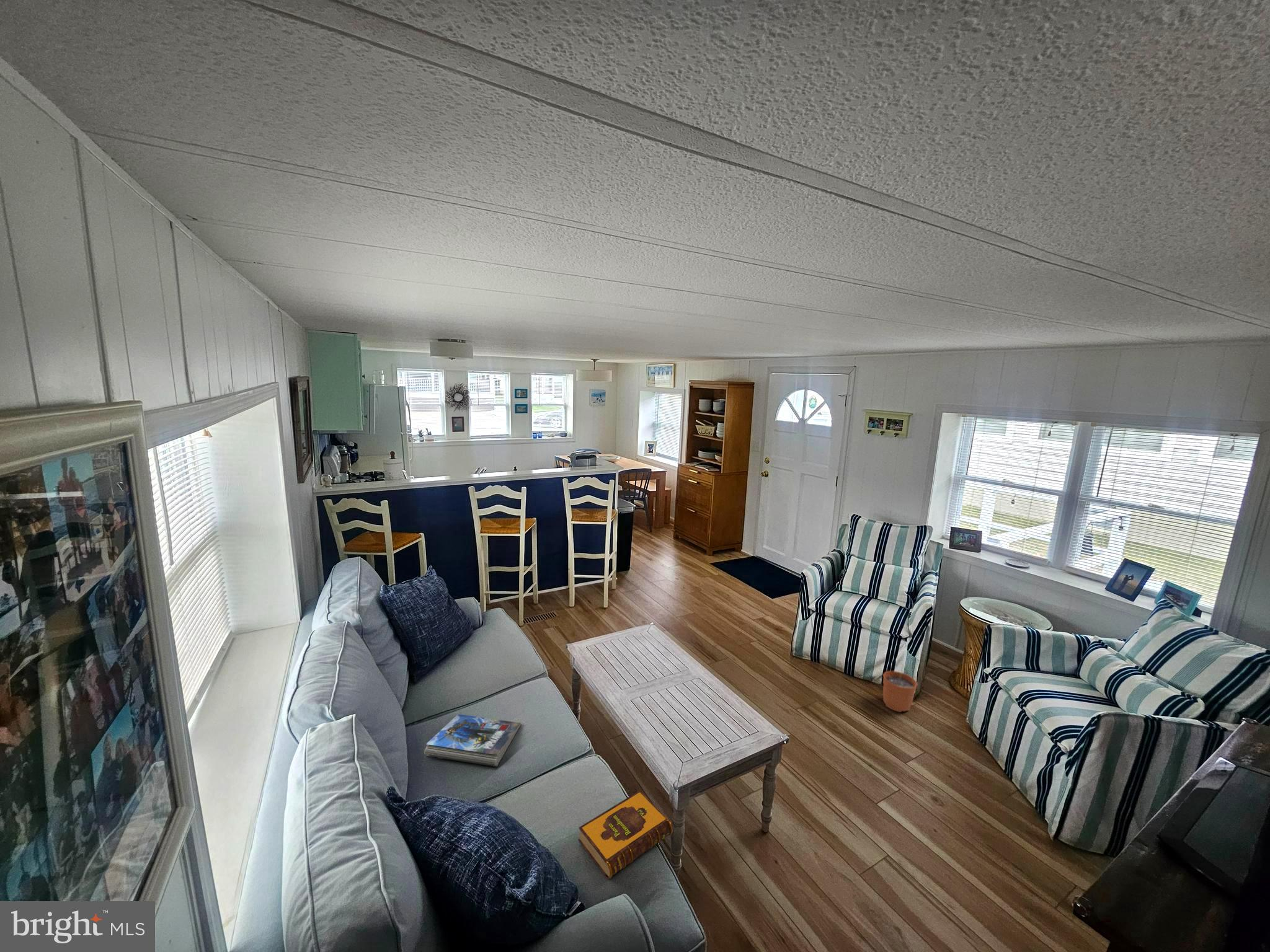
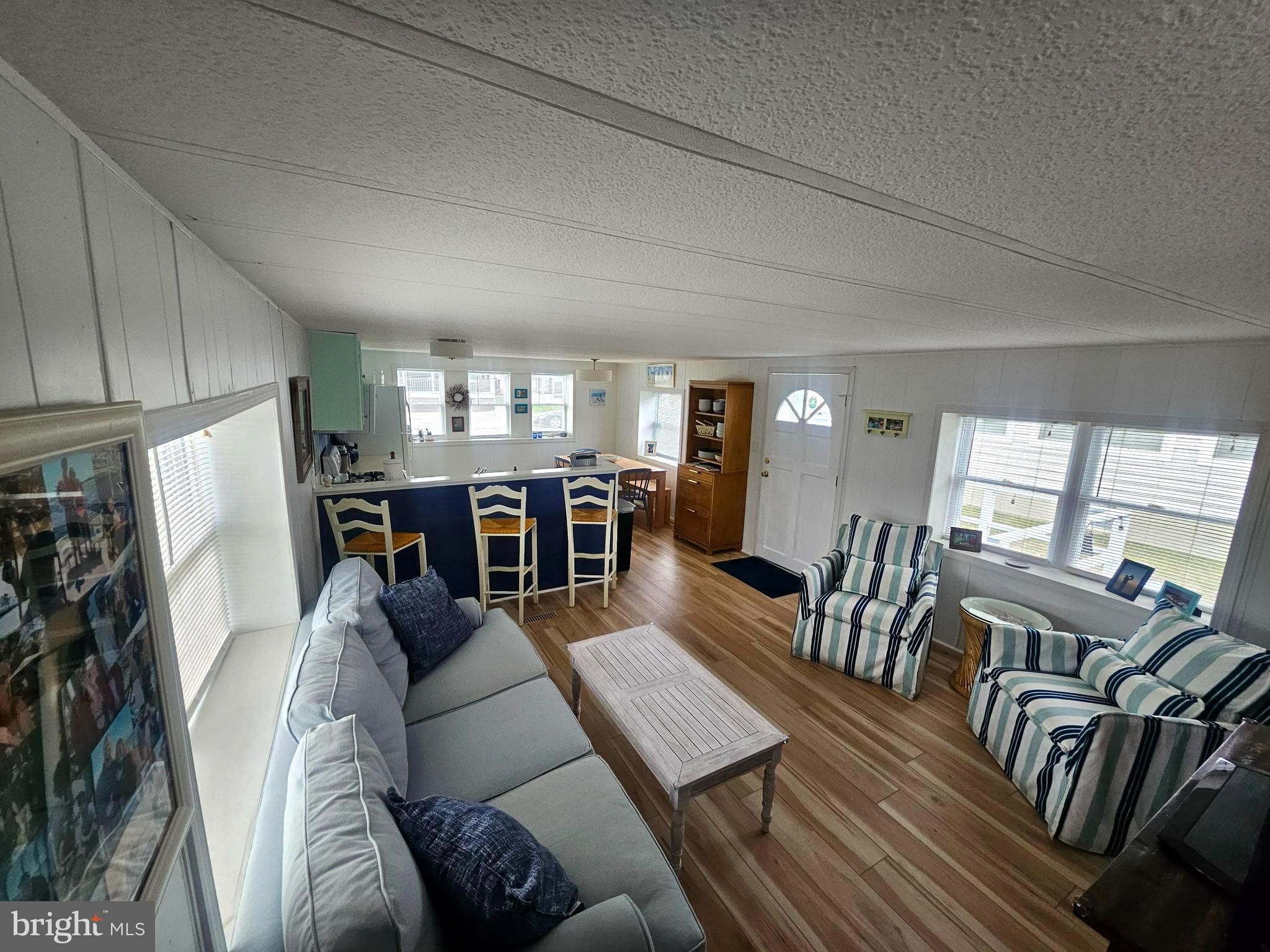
- magazine [424,713,522,768]
- plant pot [882,663,918,713]
- hardback book [578,790,673,879]
